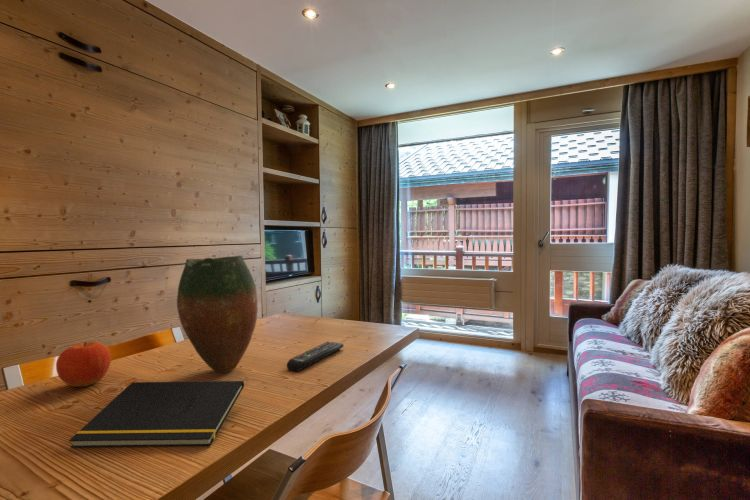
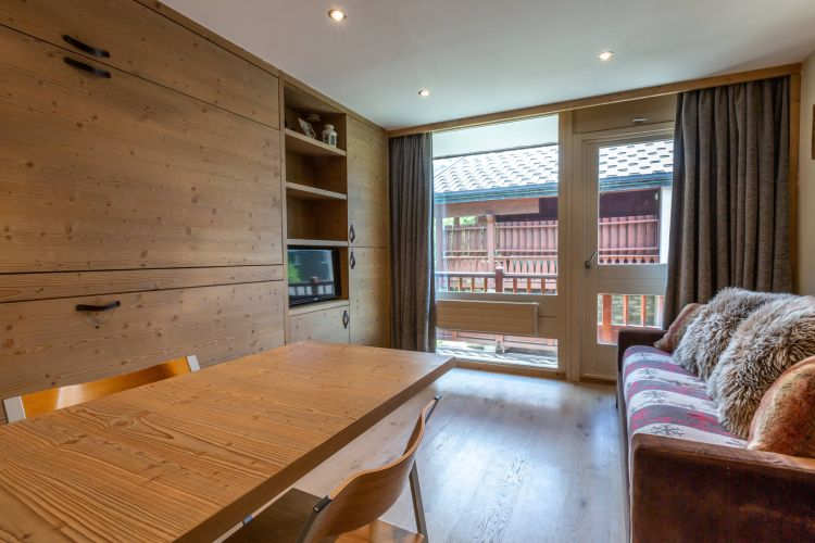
- fruit [55,340,112,387]
- vase [176,254,259,373]
- remote control [286,341,344,372]
- notepad [68,380,245,448]
